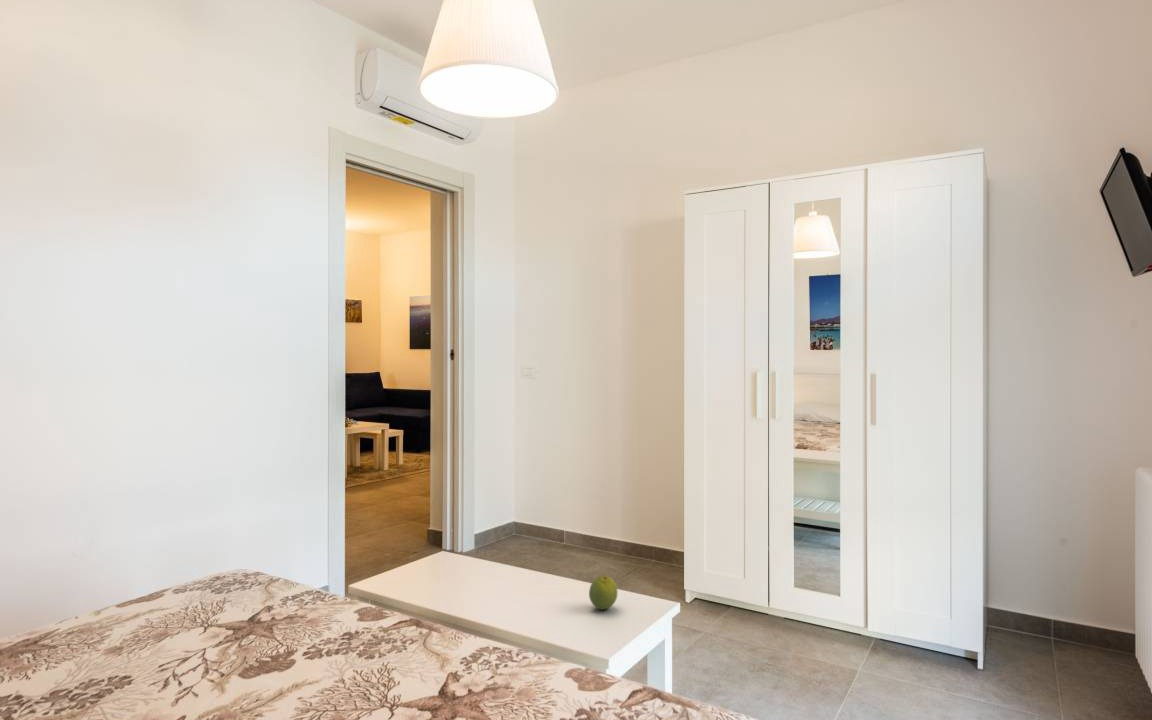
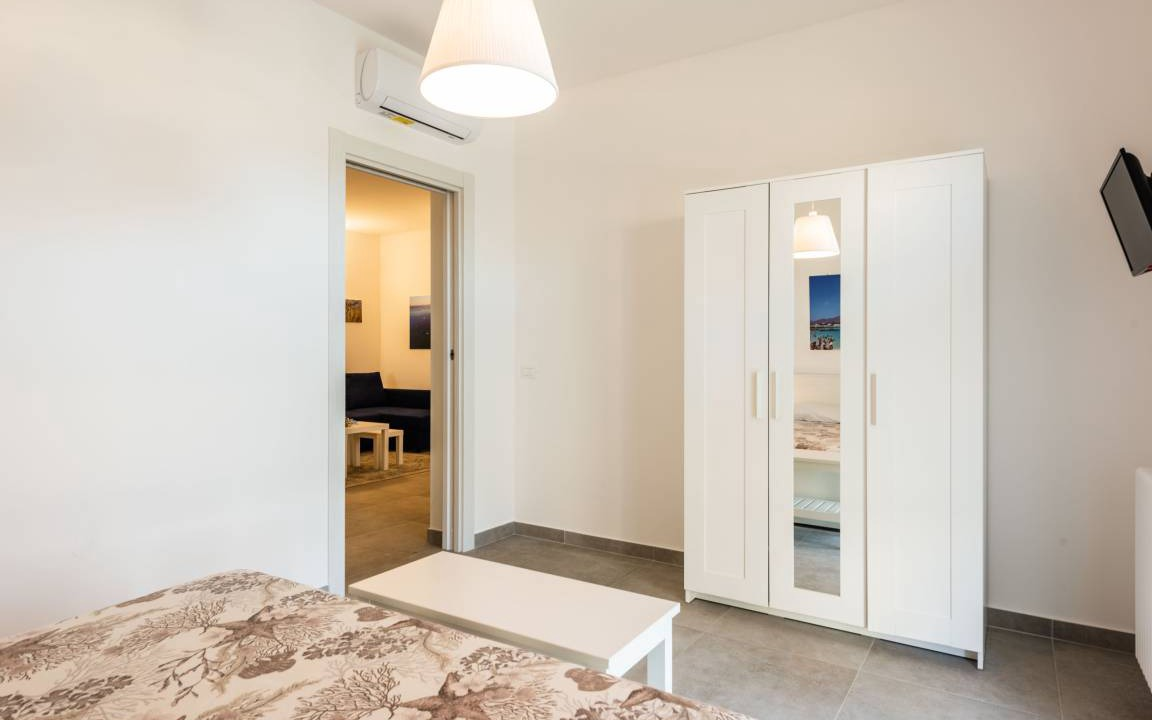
- fruit [588,575,619,611]
